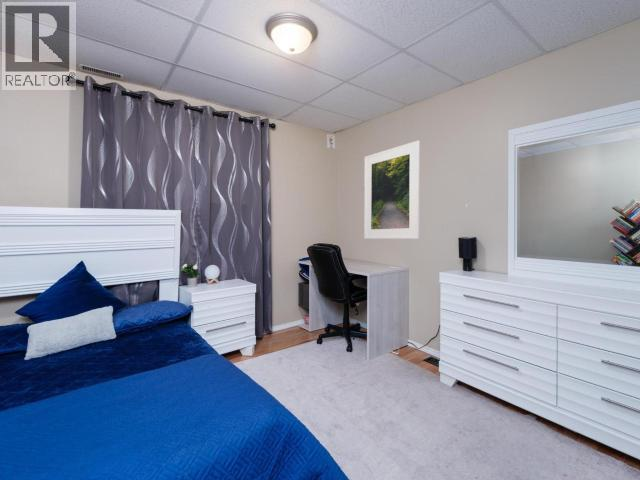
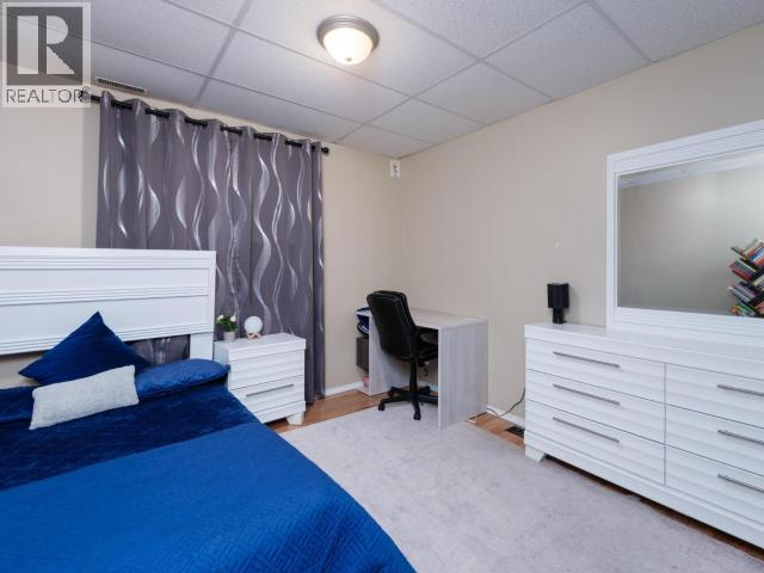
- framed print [363,140,421,240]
